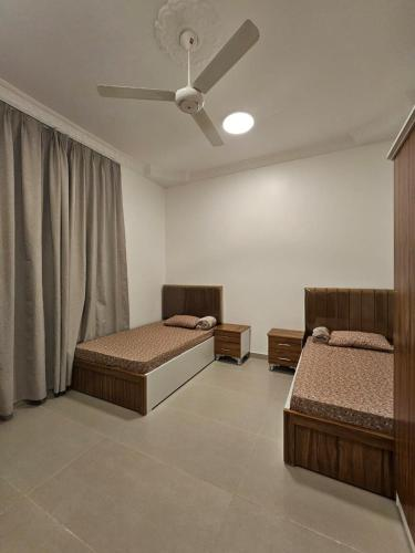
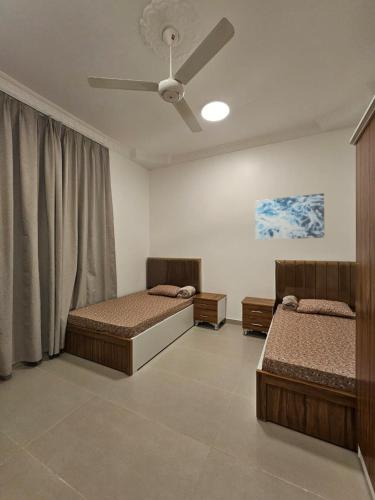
+ wall art [254,192,325,241]
